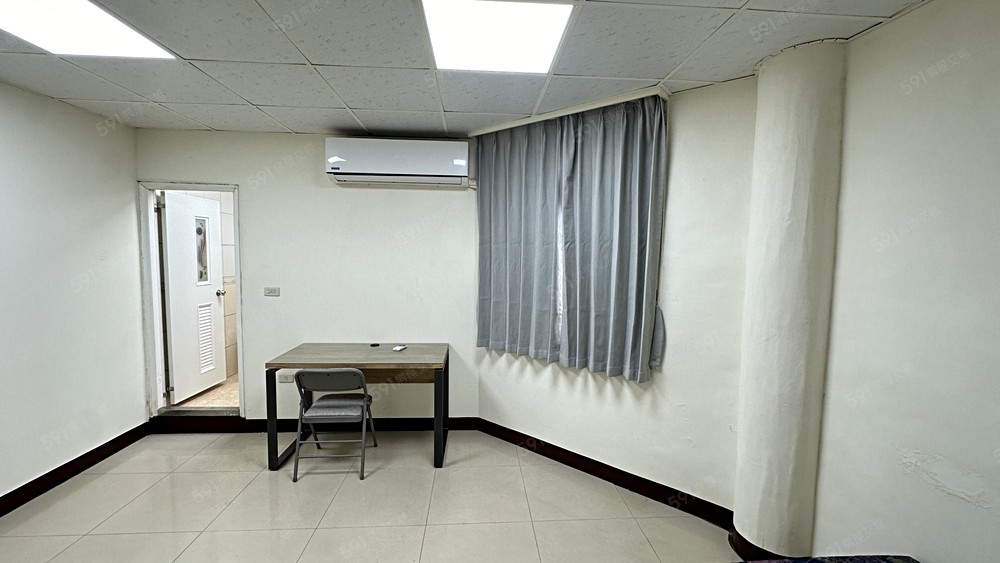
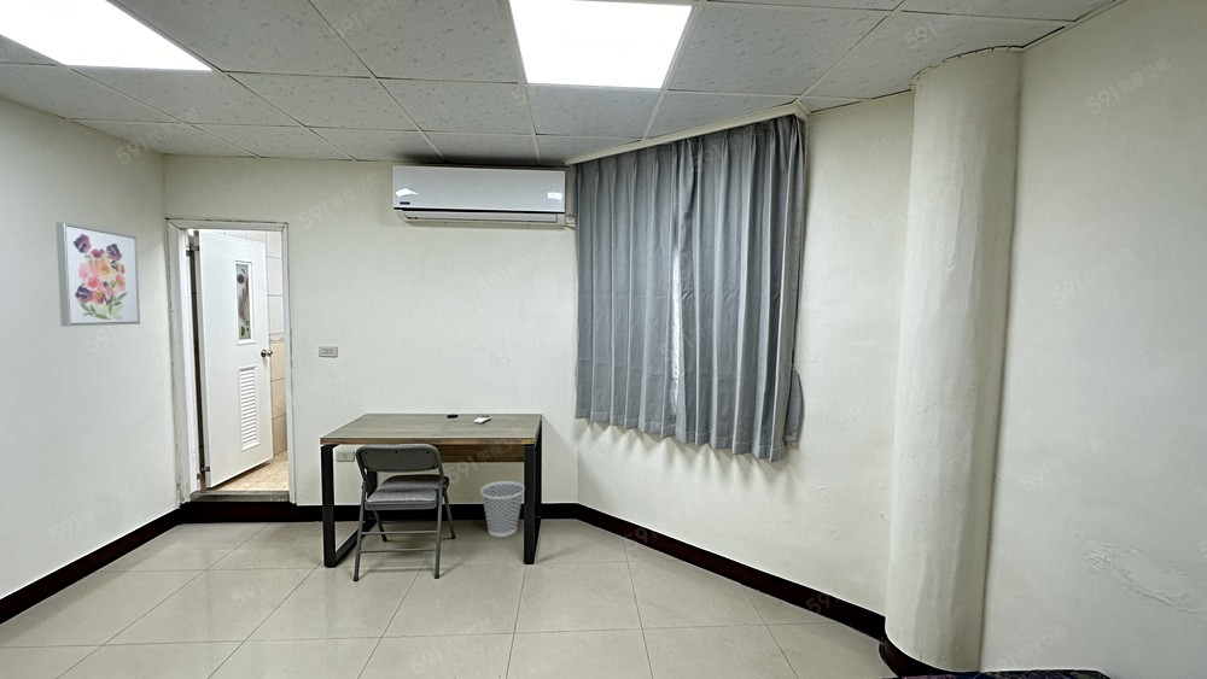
+ wastebasket [479,480,525,538]
+ wall art [54,221,141,328]
